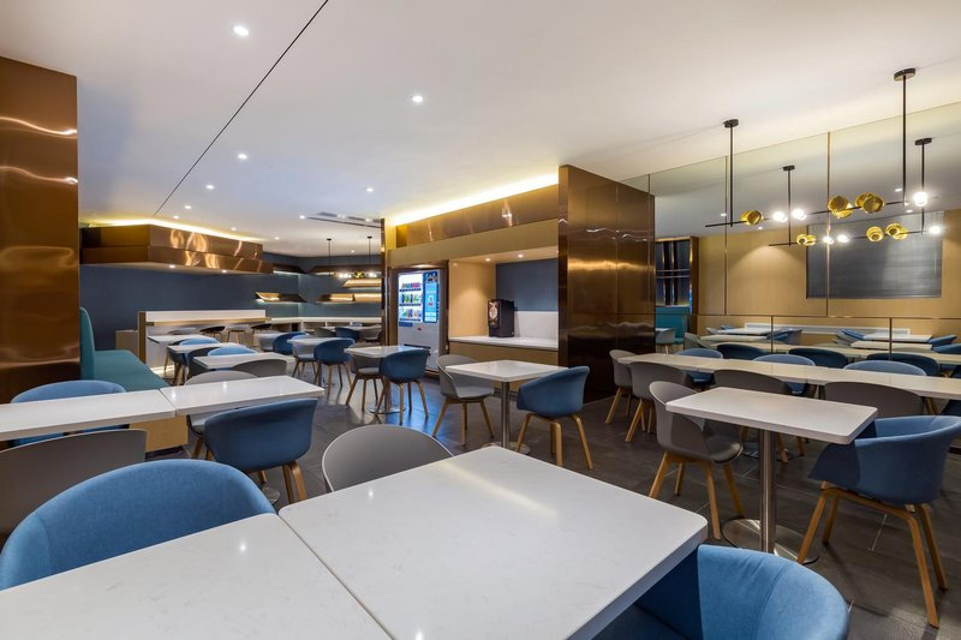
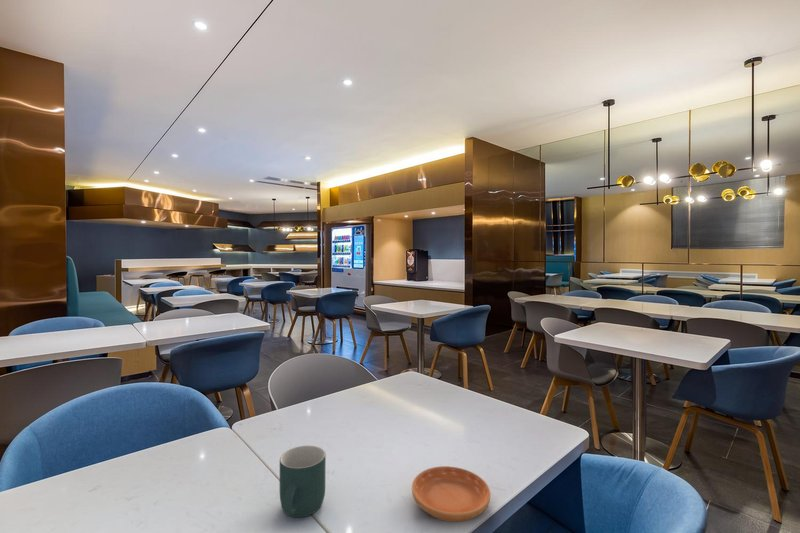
+ mug [279,445,327,518]
+ saucer [411,465,492,523]
